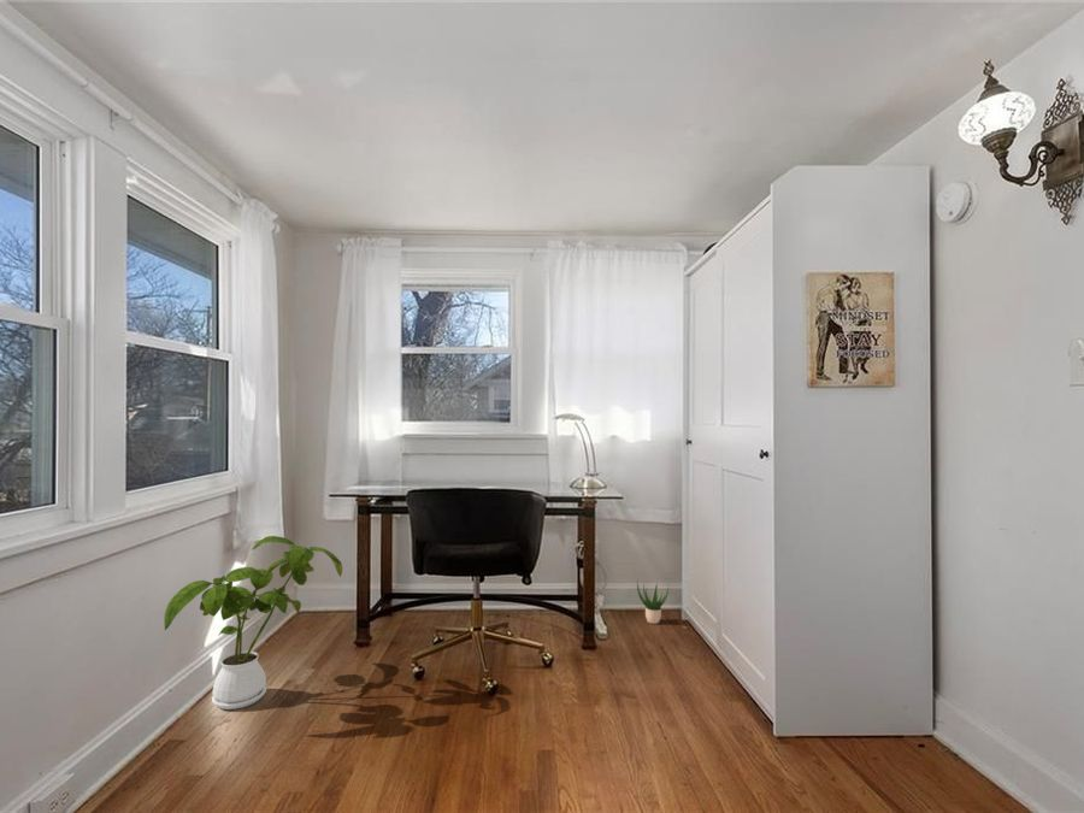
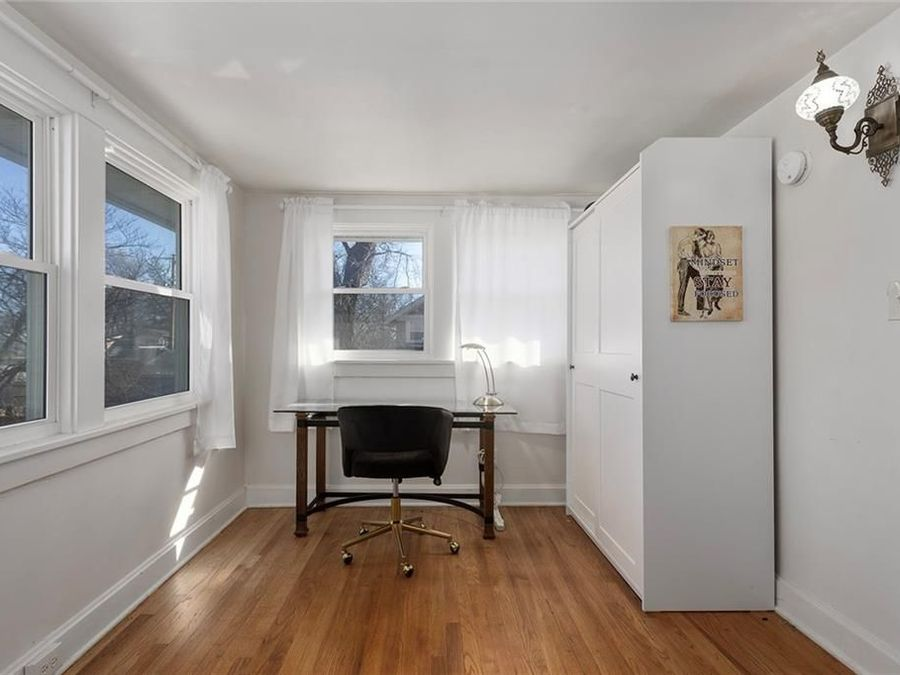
- potted plant [636,578,670,625]
- house plant [163,535,343,711]
